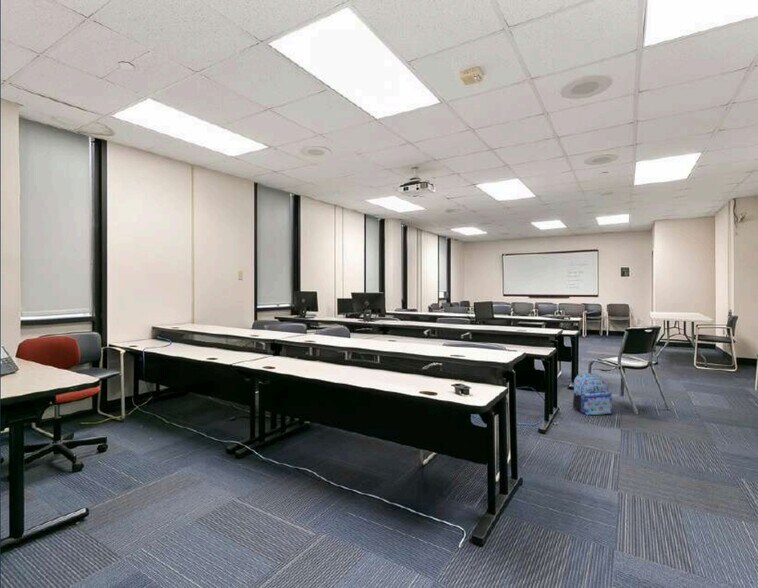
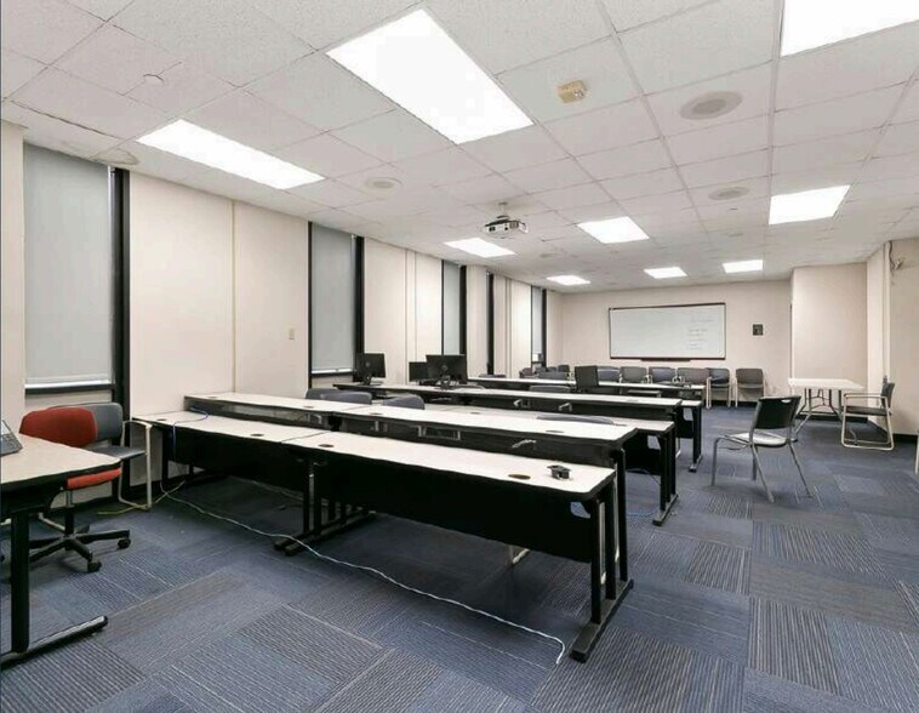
- backpack [571,372,614,416]
